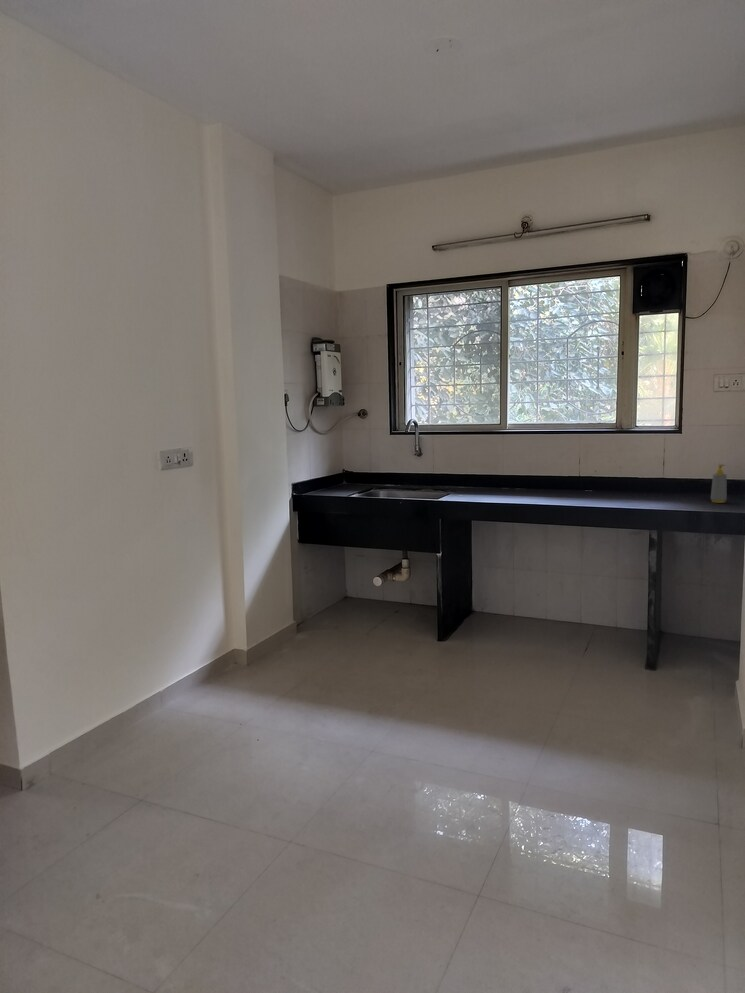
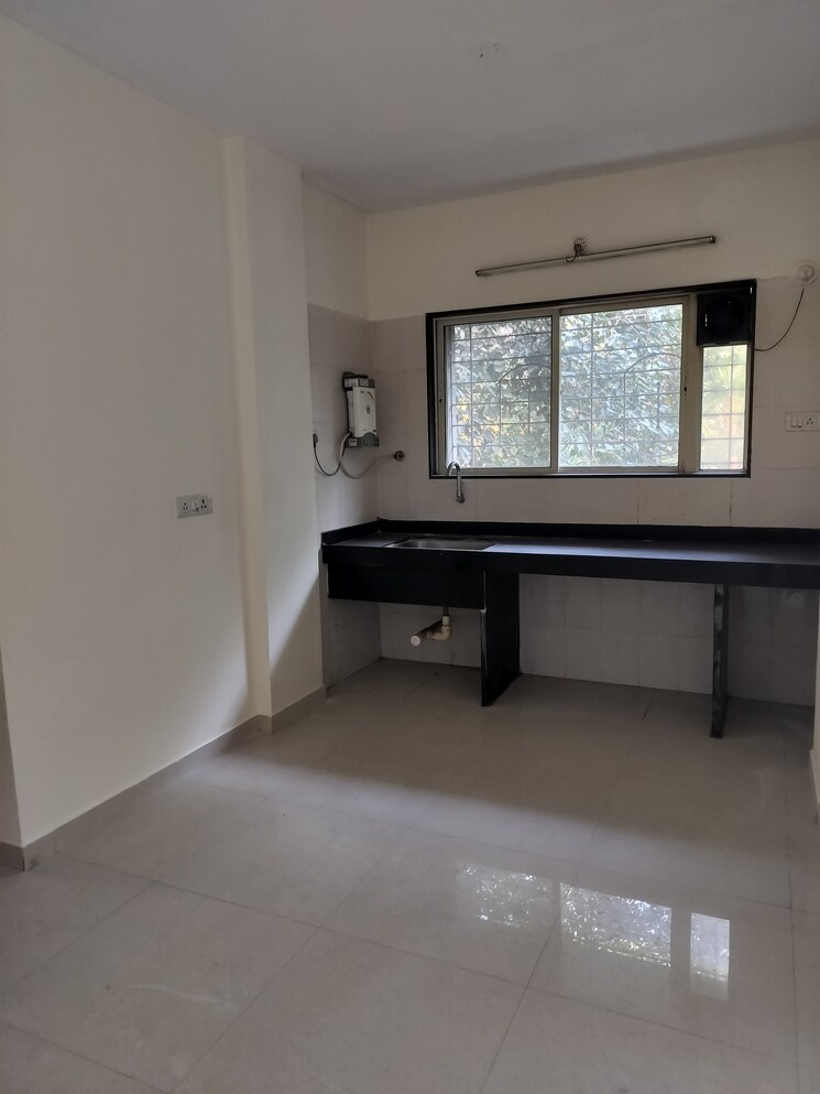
- soap bottle [710,463,728,504]
